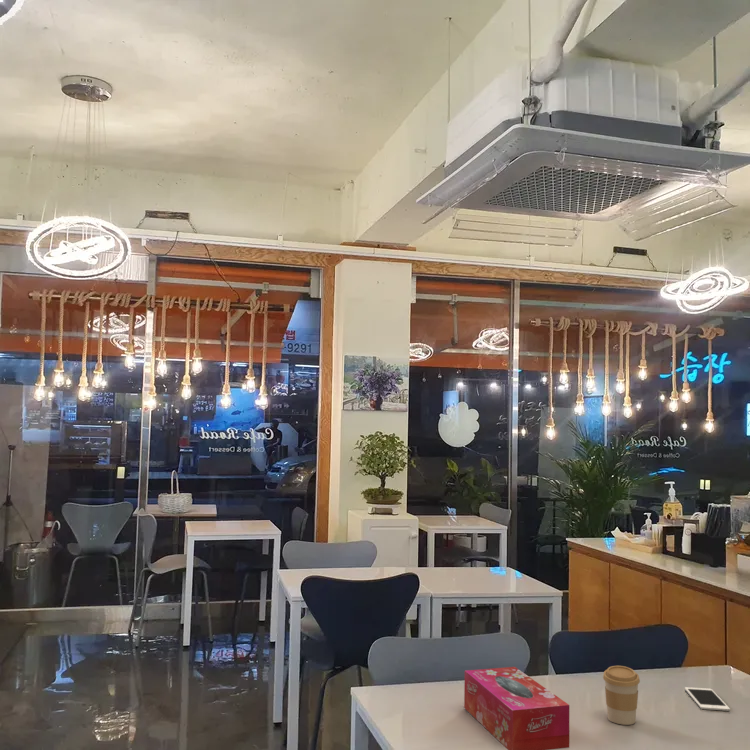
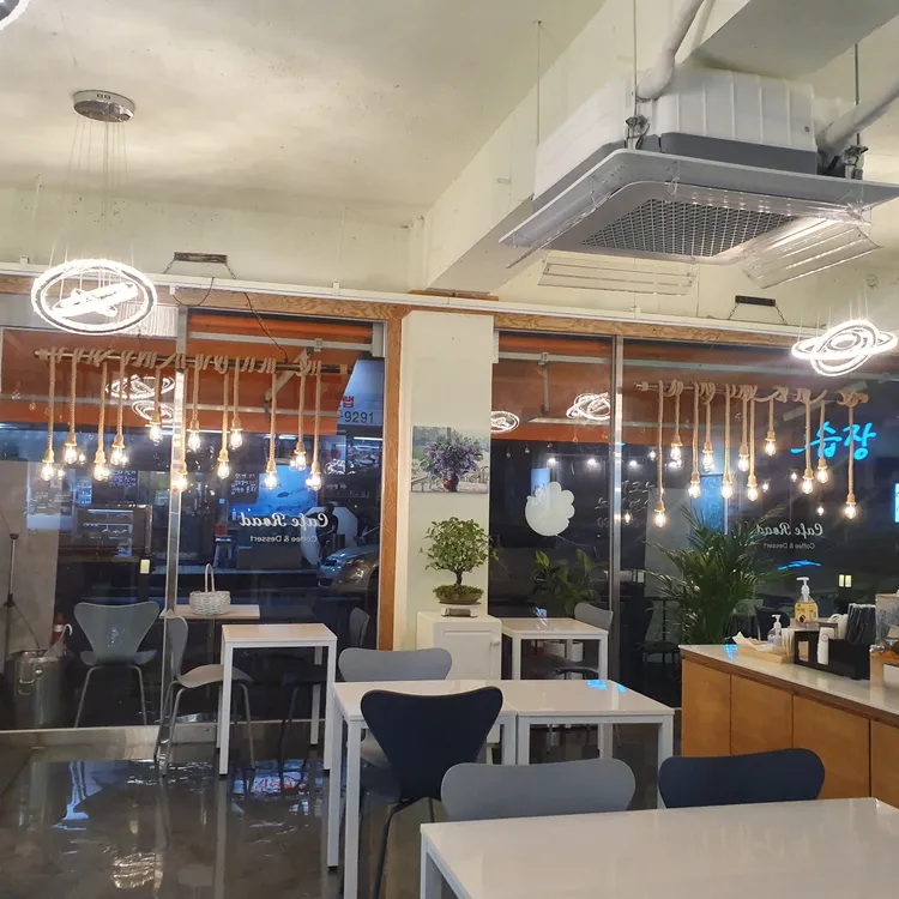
- cell phone [684,686,731,712]
- coffee cup [602,665,641,726]
- tissue box [463,666,570,750]
